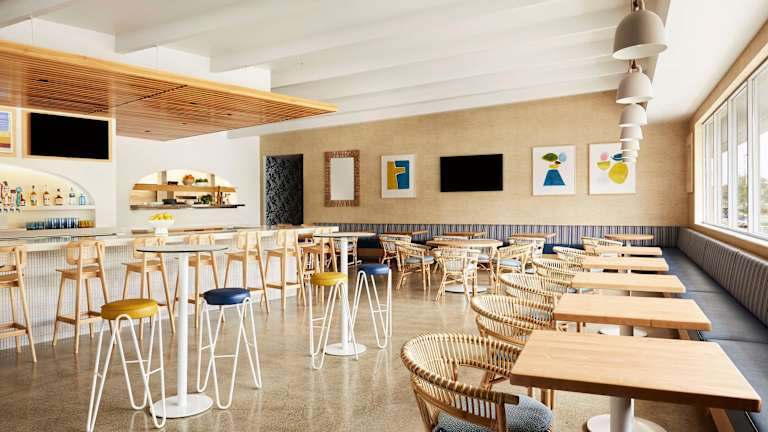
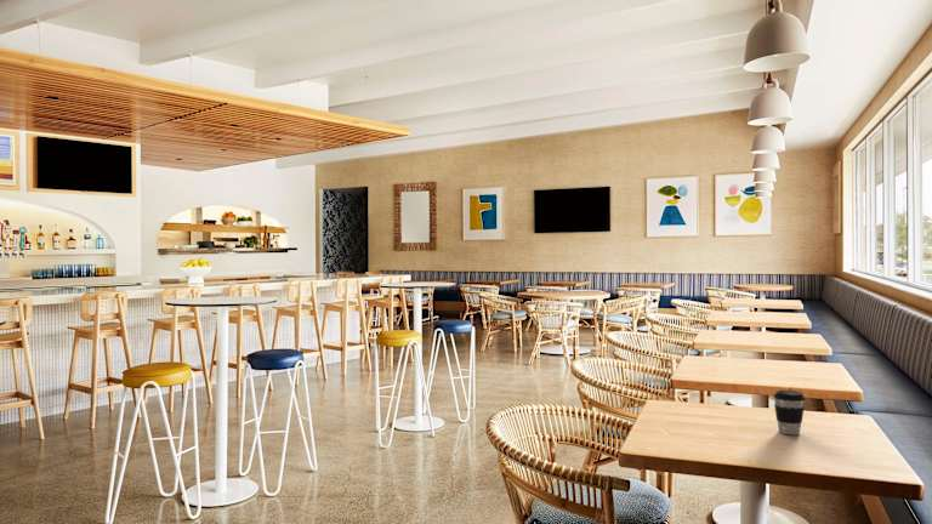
+ coffee cup [773,389,806,435]
